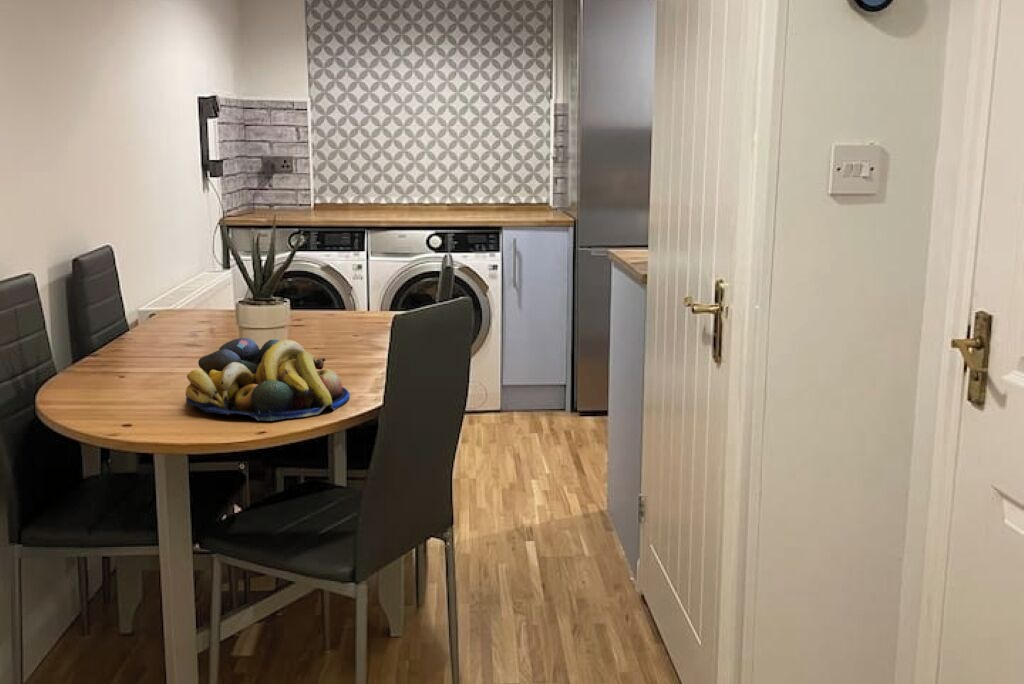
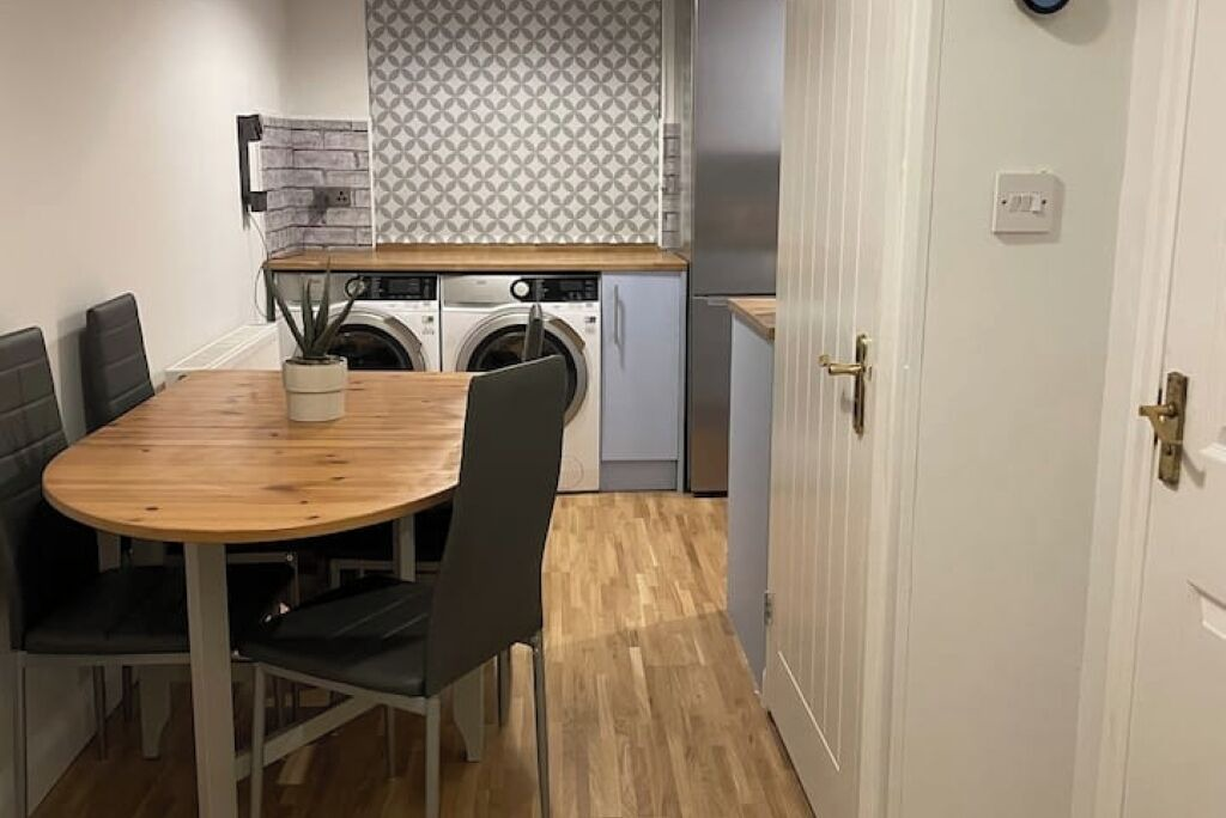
- fruit bowl [185,337,351,422]
